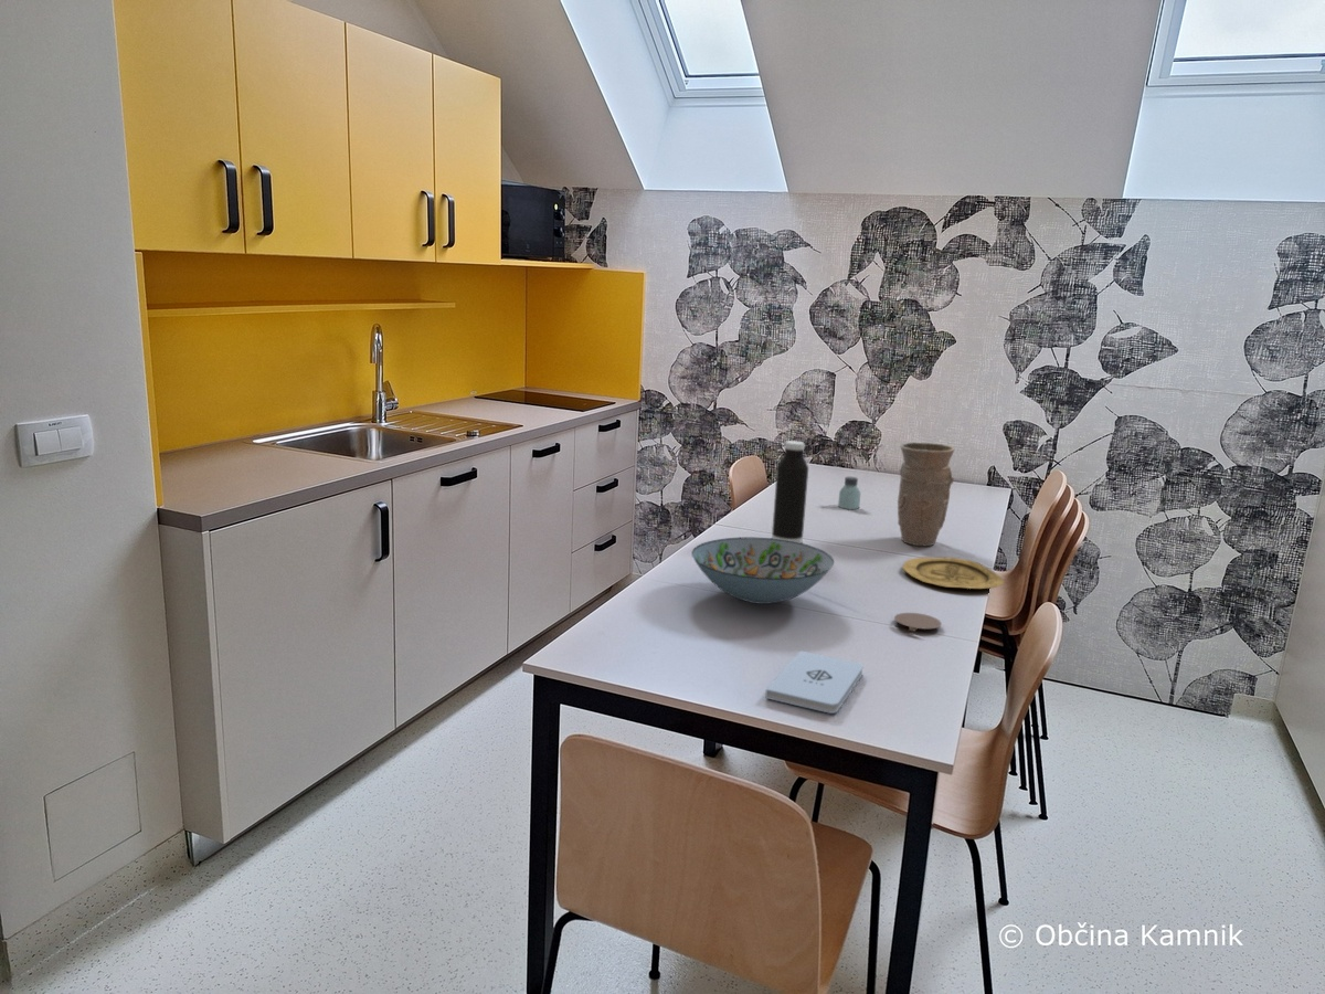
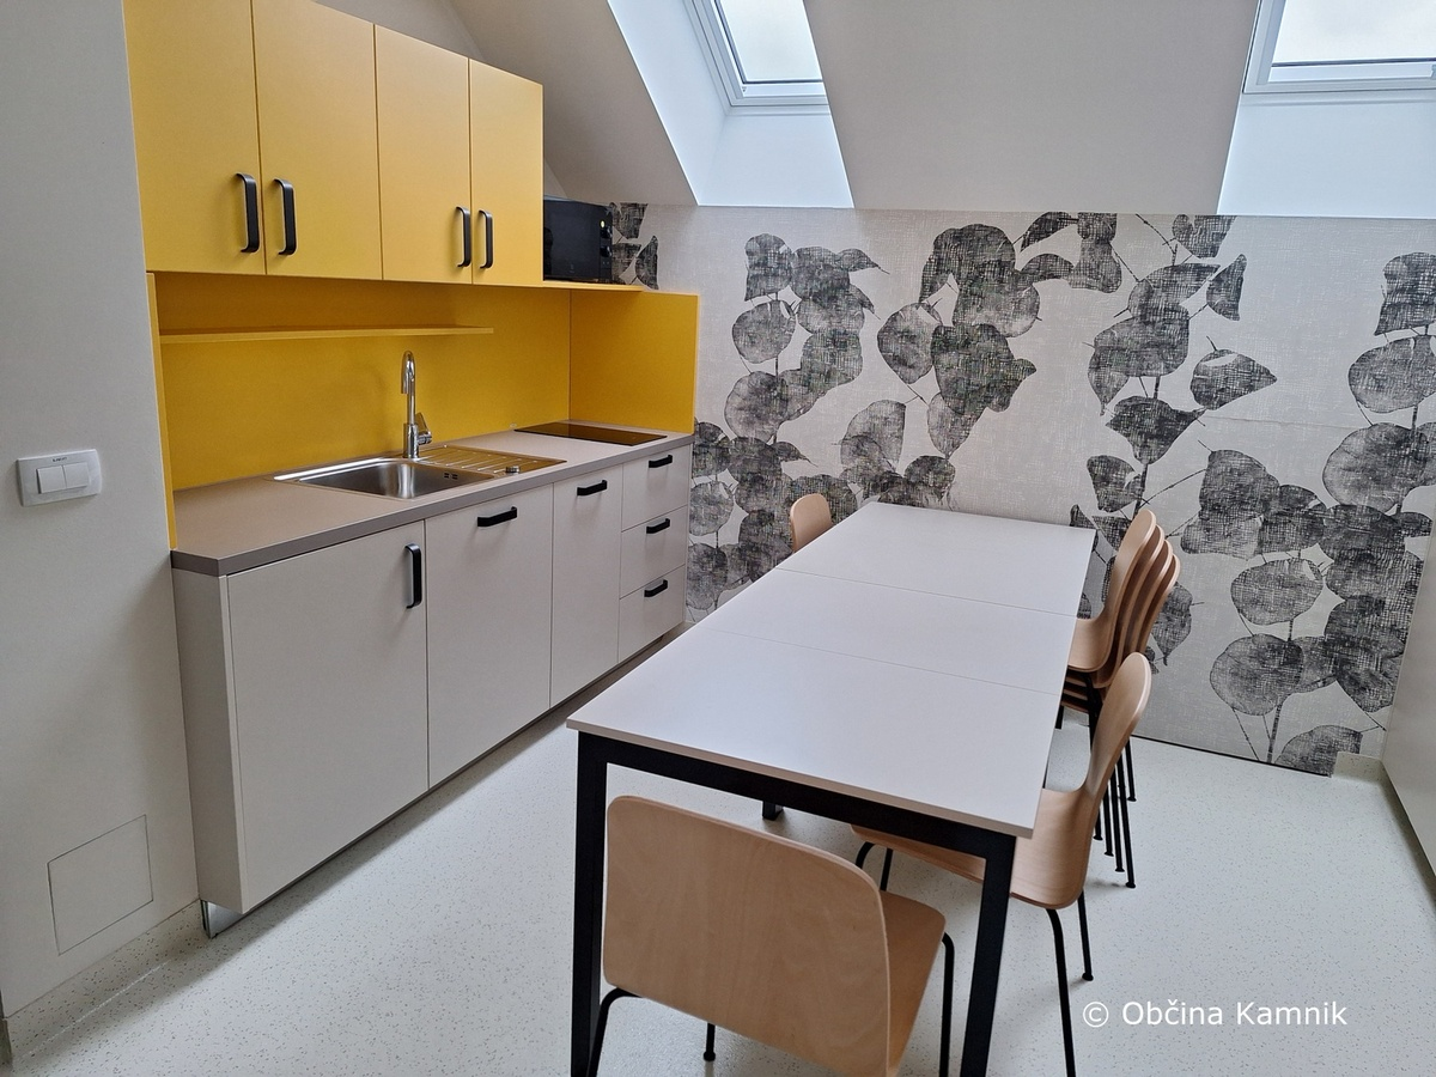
- notepad [764,649,865,715]
- water bottle [771,440,809,543]
- plate [901,557,1005,590]
- vase [897,442,956,547]
- decorative bowl [690,537,835,605]
- saltshaker [837,476,861,511]
- coaster [893,612,943,635]
